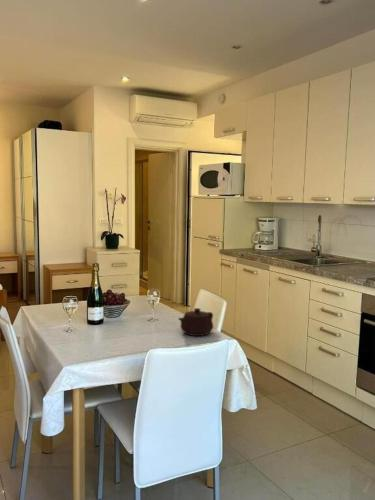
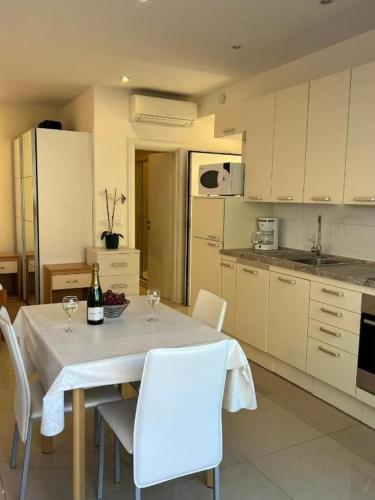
- teapot [177,307,214,337]
